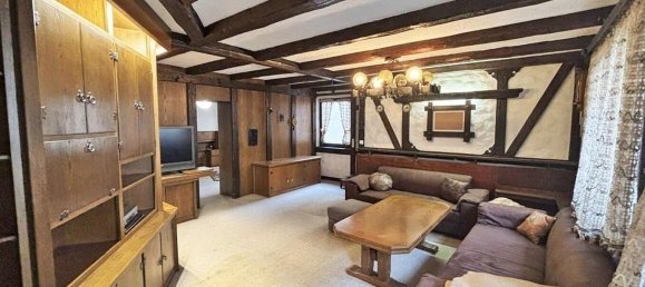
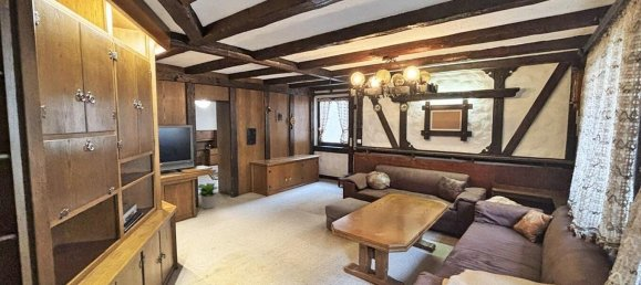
+ potted plant [196,182,219,210]
